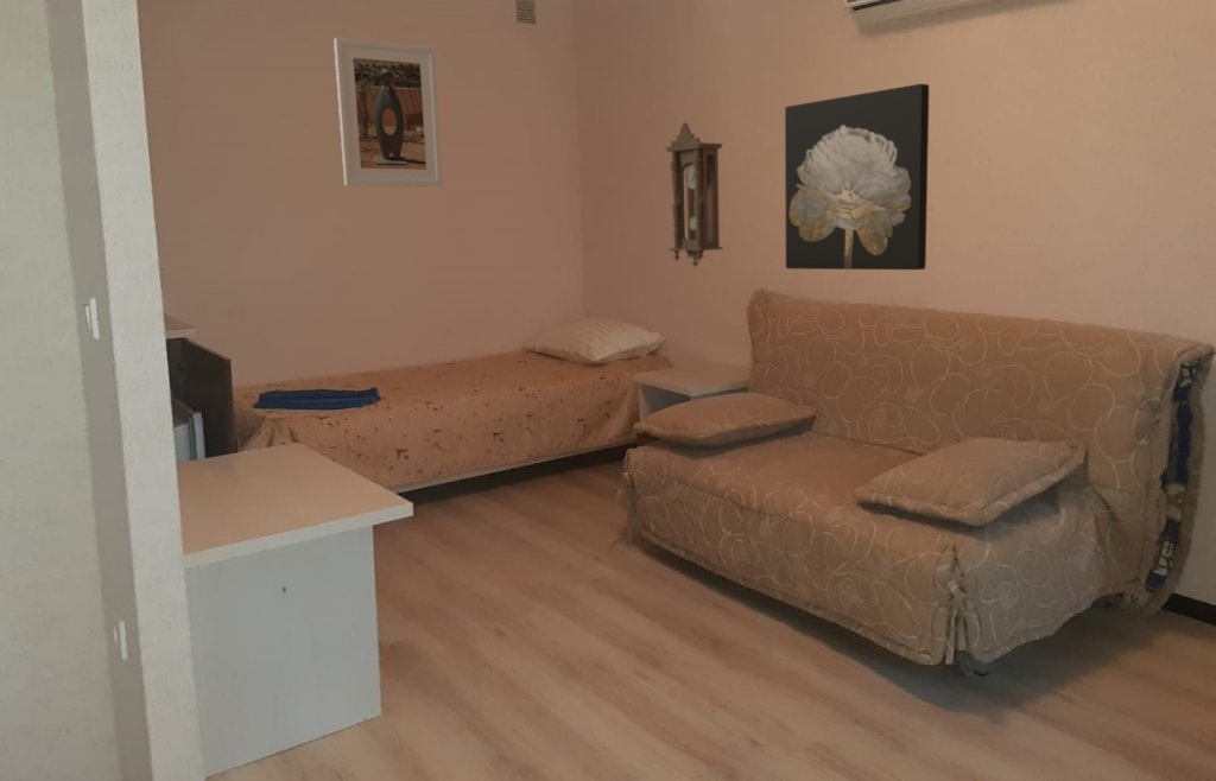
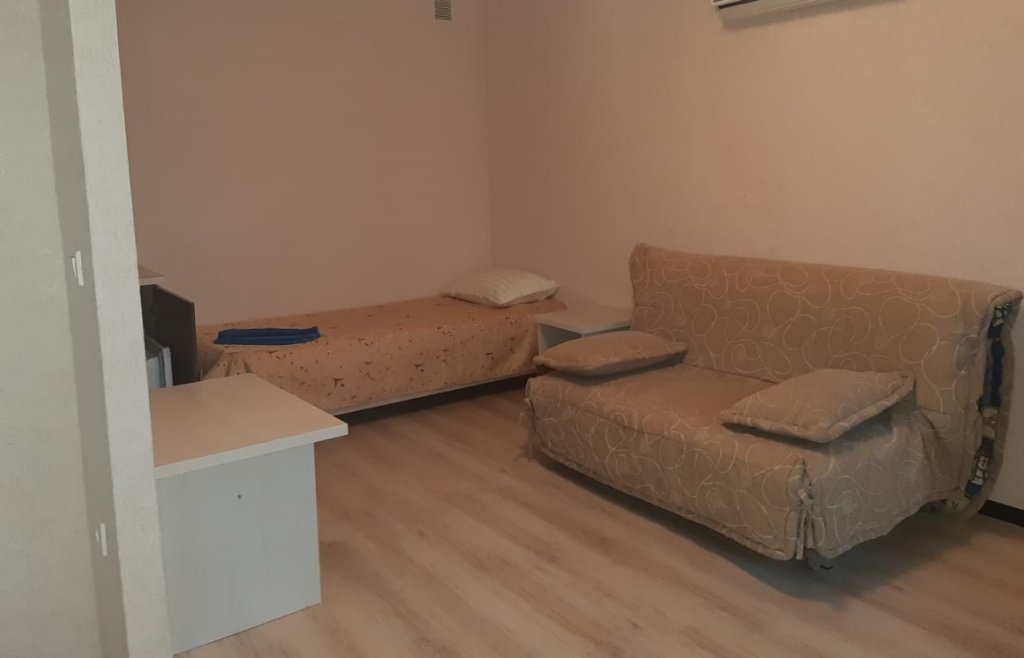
- wall art [784,83,930,271]
- pendulum clock [664,121,724,268]
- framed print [332,37,443,188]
